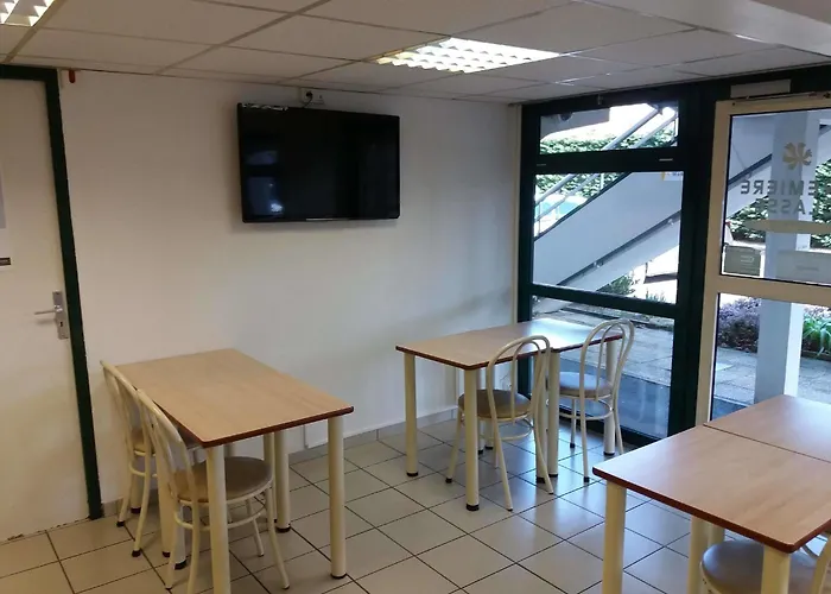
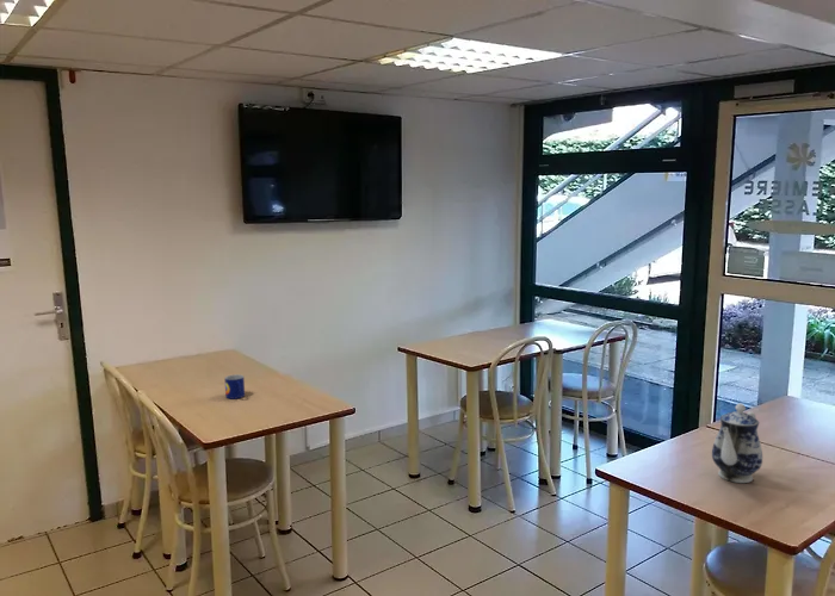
+ teapot [711,402,763,484]
+ mug [223,373,246,401]
